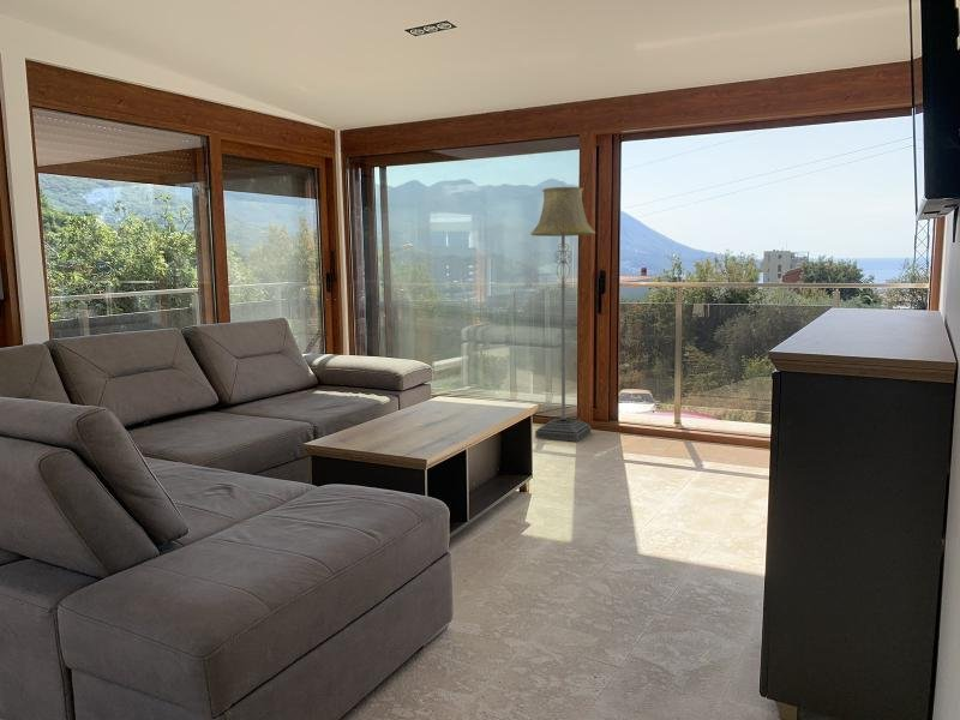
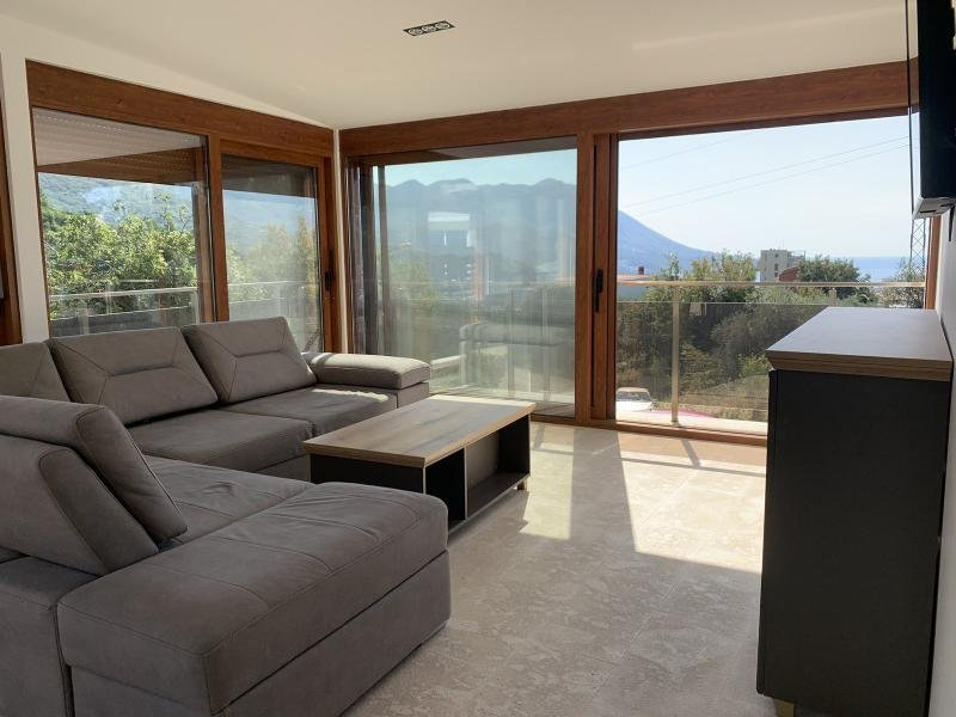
- floor lamp [529,186,596,443]
